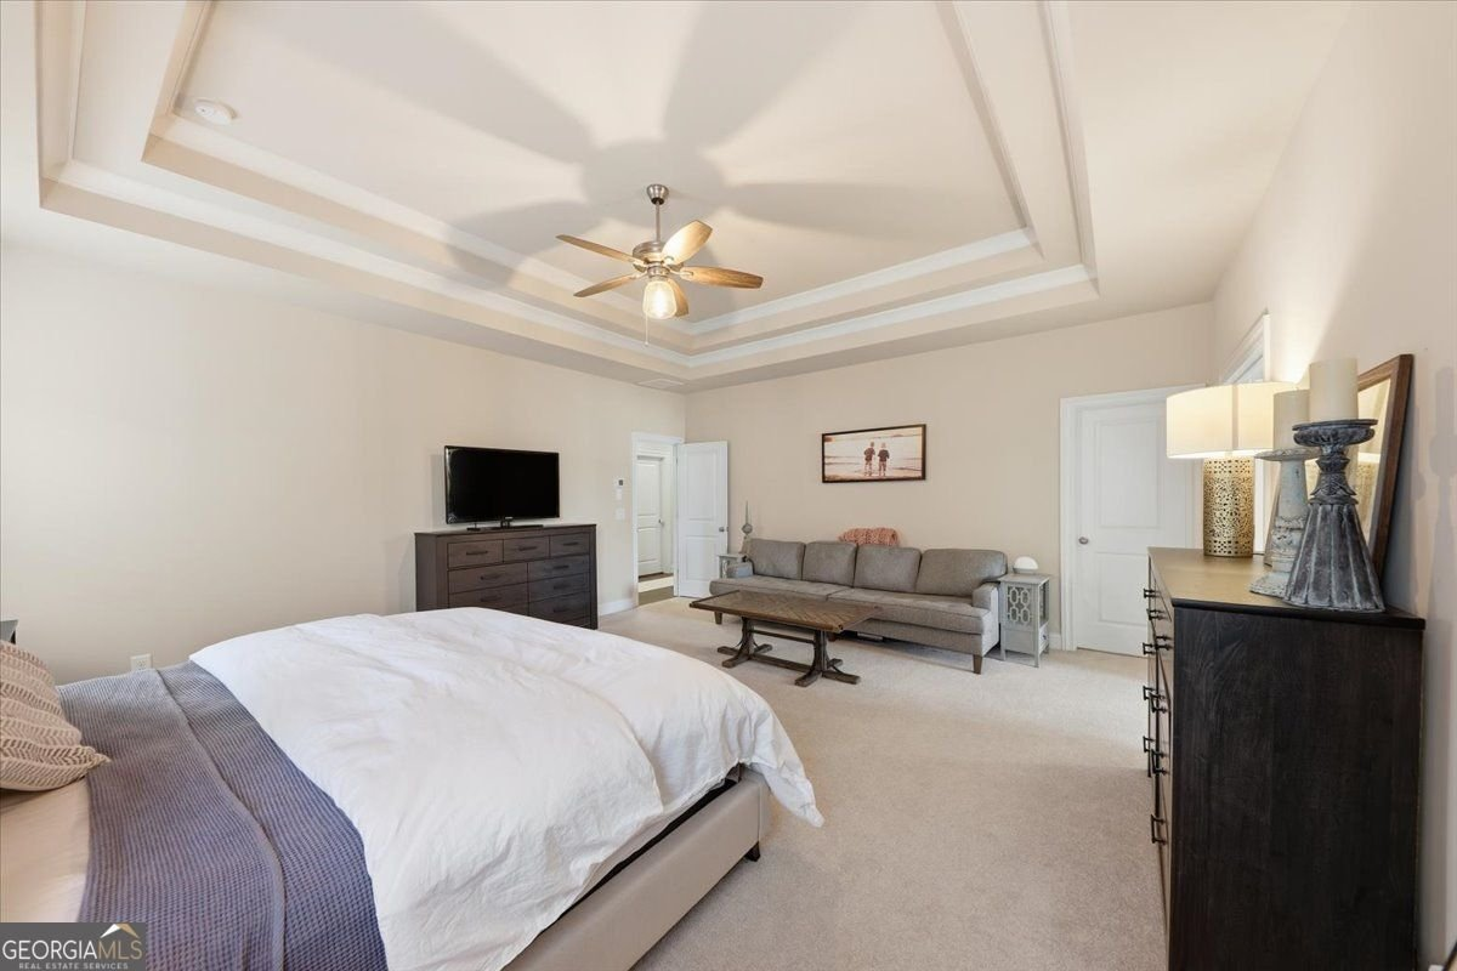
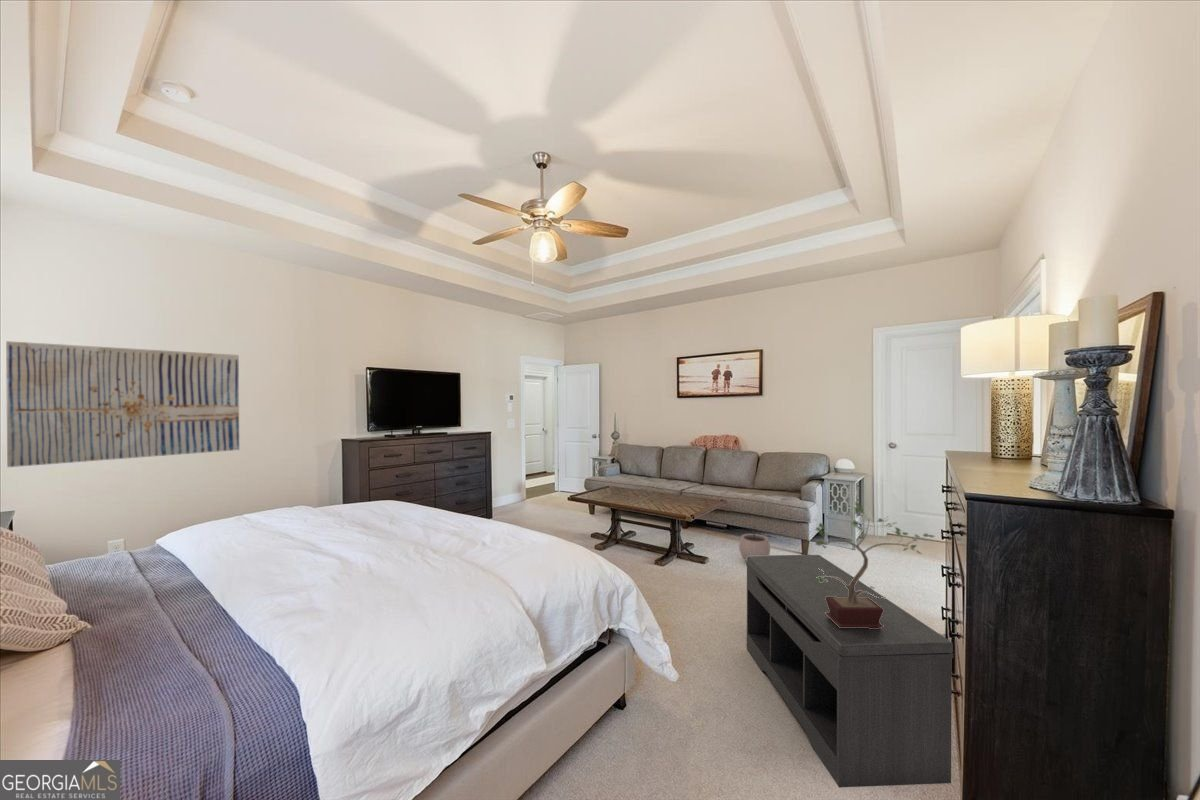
+ wall art [5,340,240,468]
+ potted plant [814,501,936,629]
+ plant pot [738,526,771,562]
+ bench [745,554,955,788]
